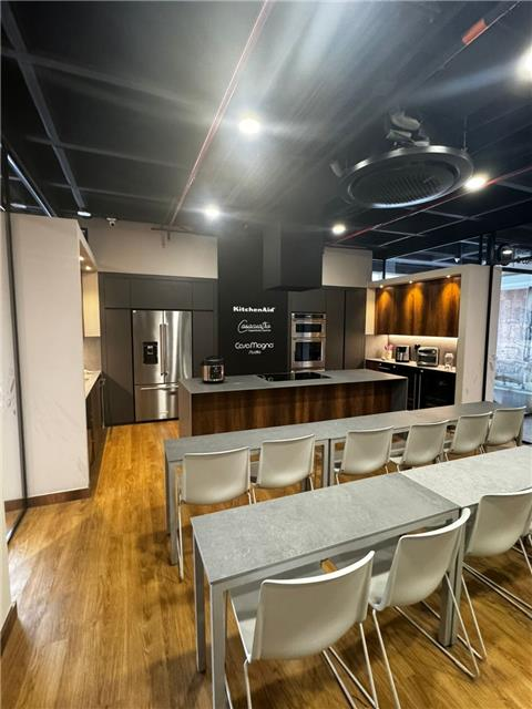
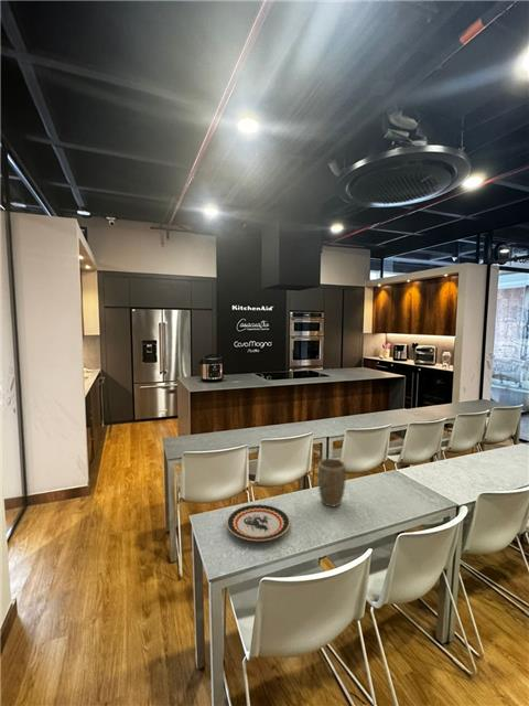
+ plant pot [317,458,347,507]
+ plate [226,503,291,542]
